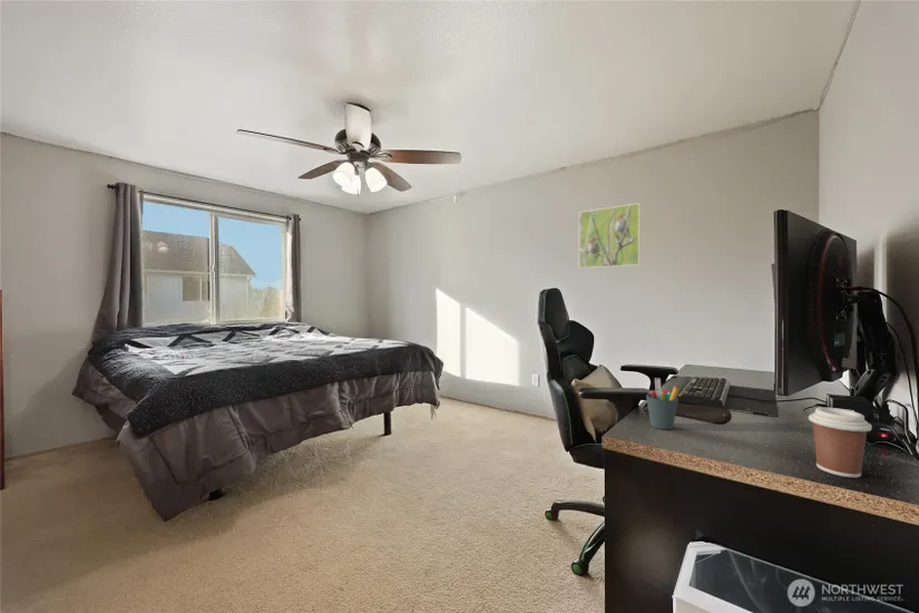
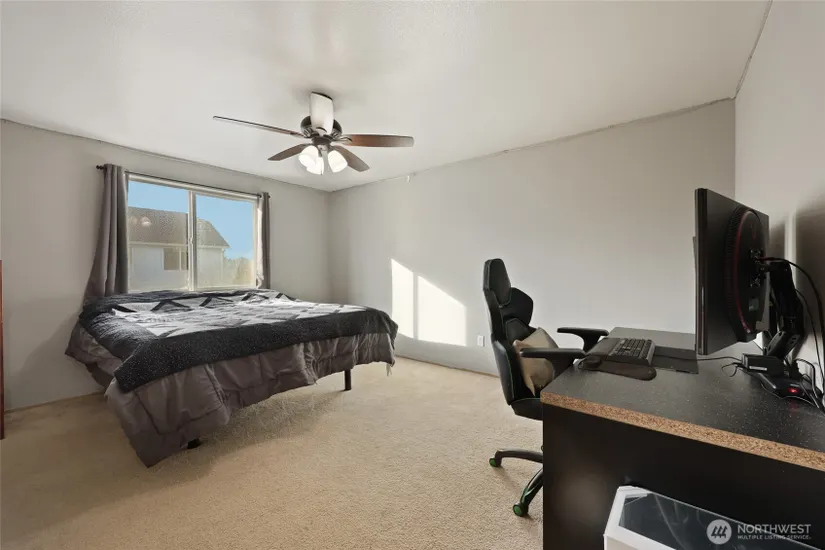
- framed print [578,202,642,270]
- coffee cup [808,407,873,479]
- pen holder [645,377,681,430]
